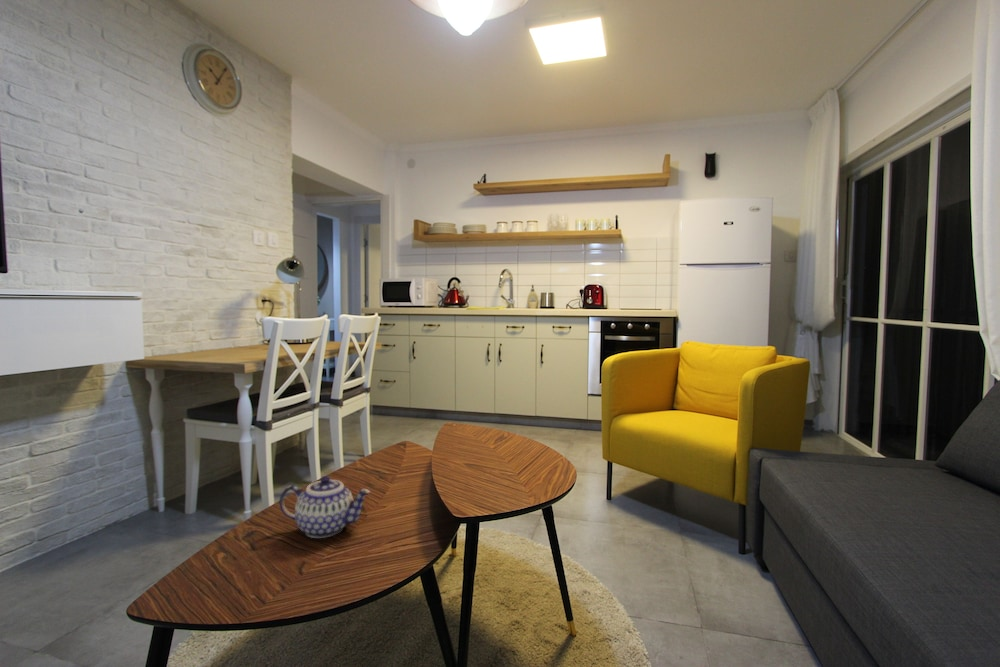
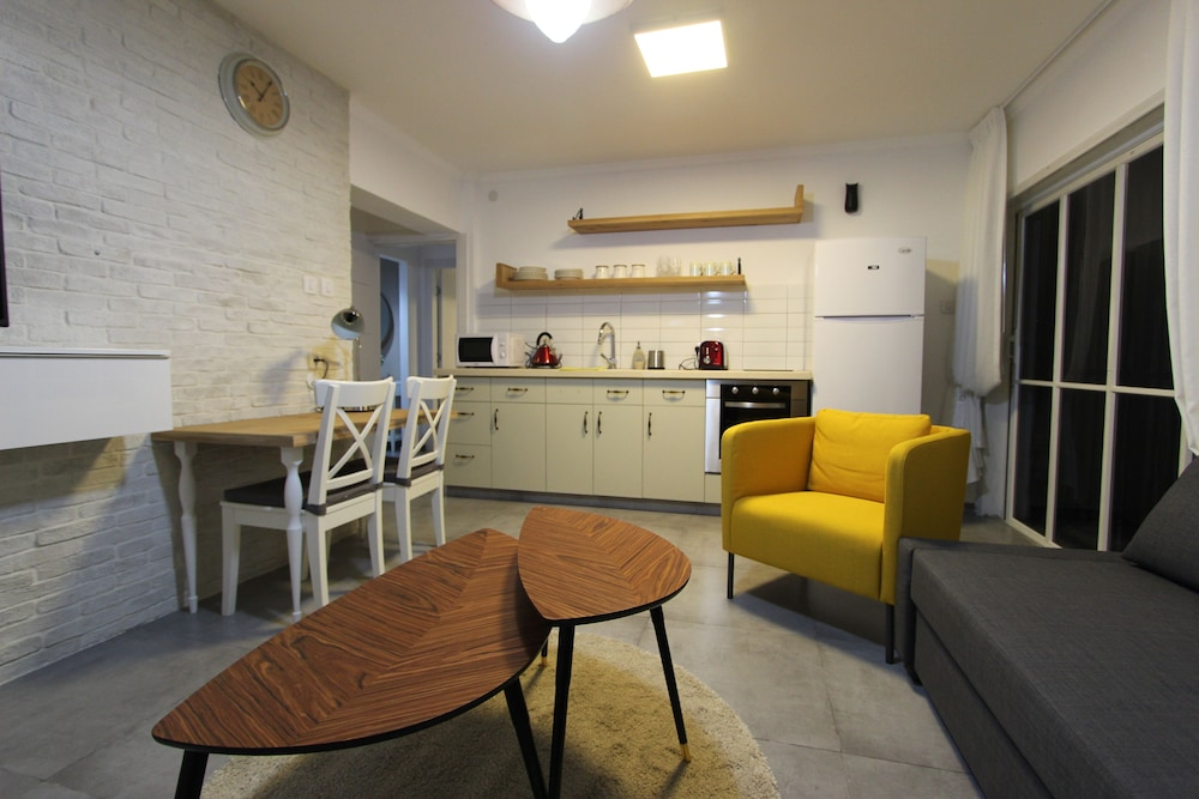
- teapot [278,475,372,539]
